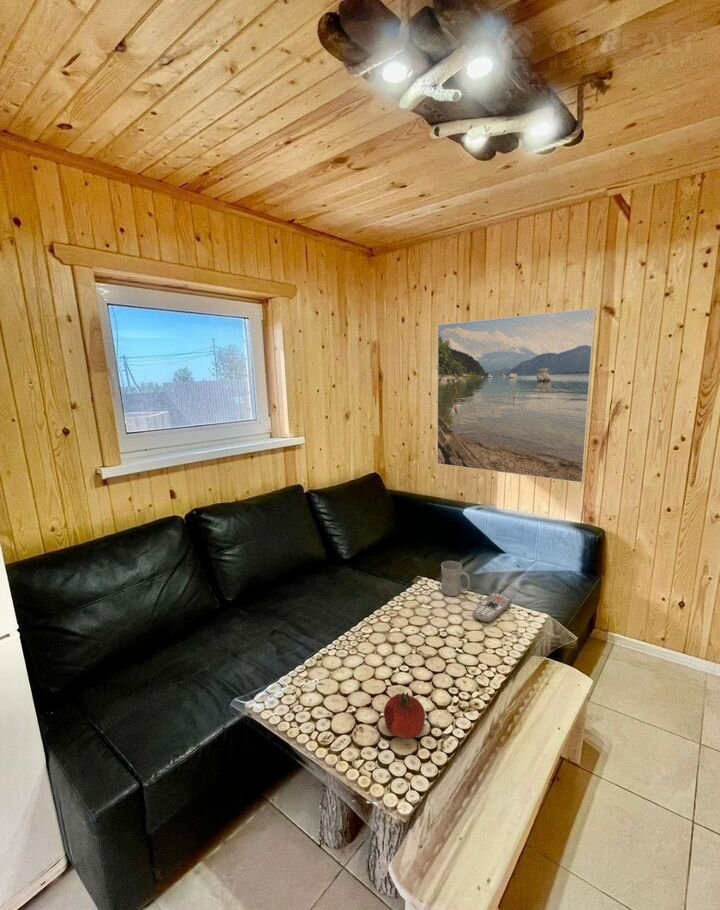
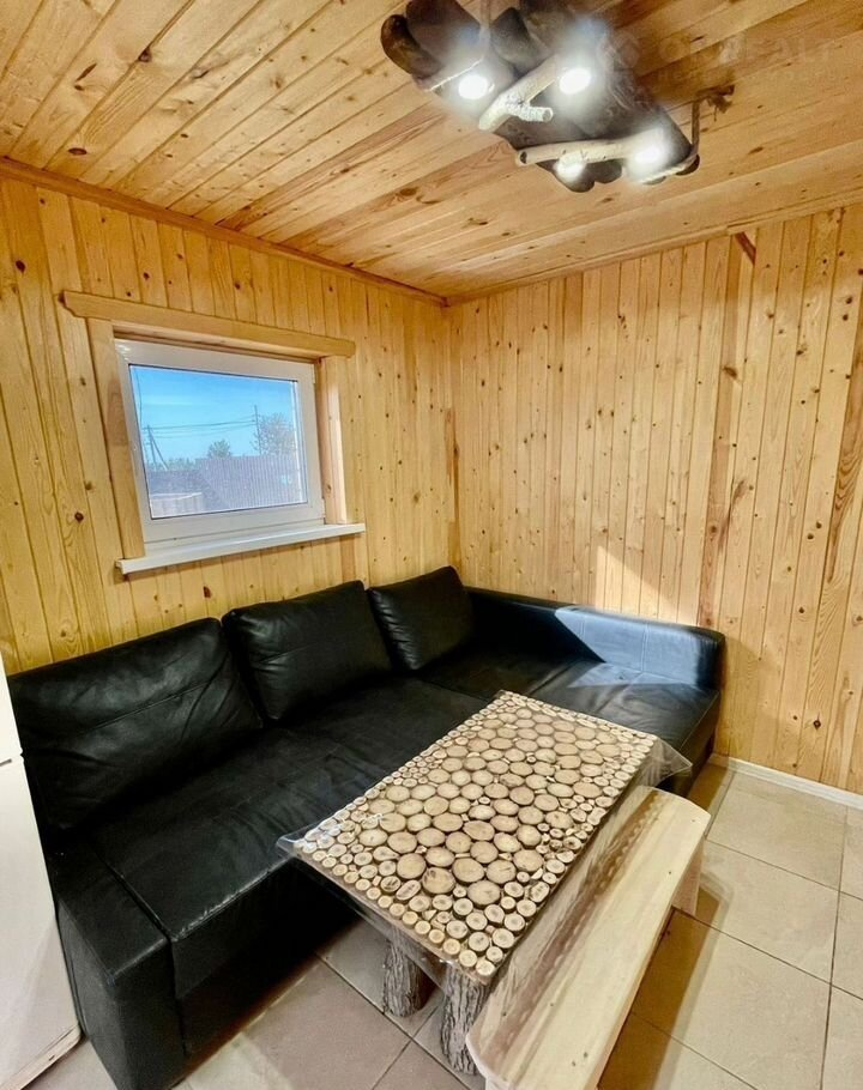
- mug [440,560,471,597]
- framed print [436,307,597,484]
- remote control [472,592,513,623]
- fruit [383,691,426,740]
